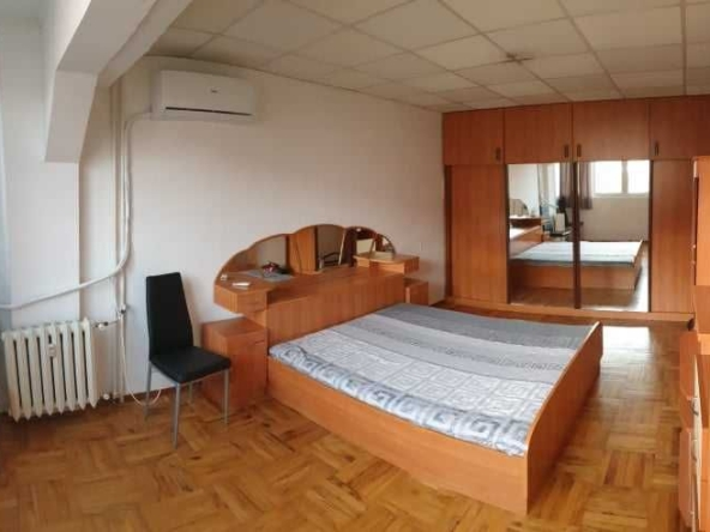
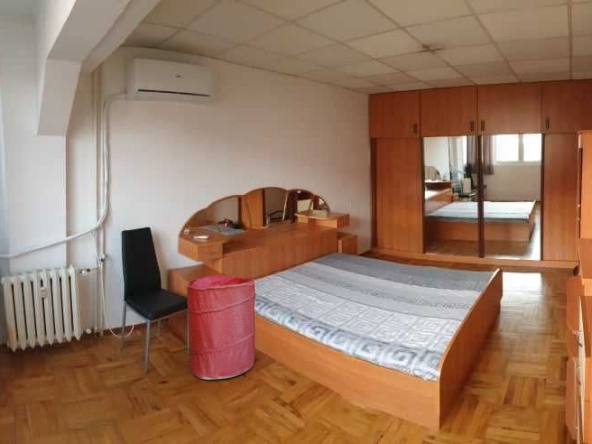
+ laundry hamper [186,274,256,381]
